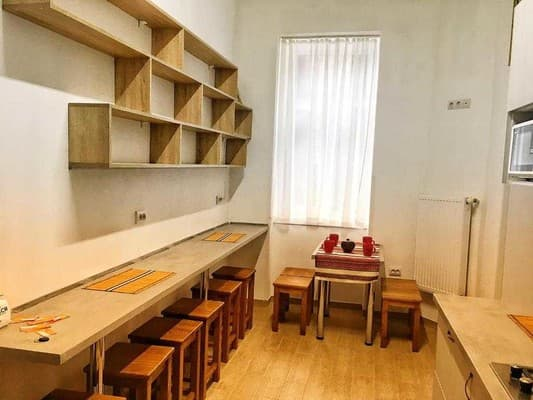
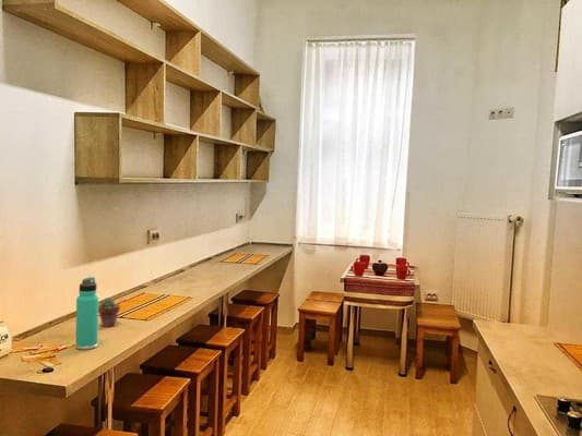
+ thermos bottle [74,276,99,351]
+ potted succulent [98,296,121,328]
